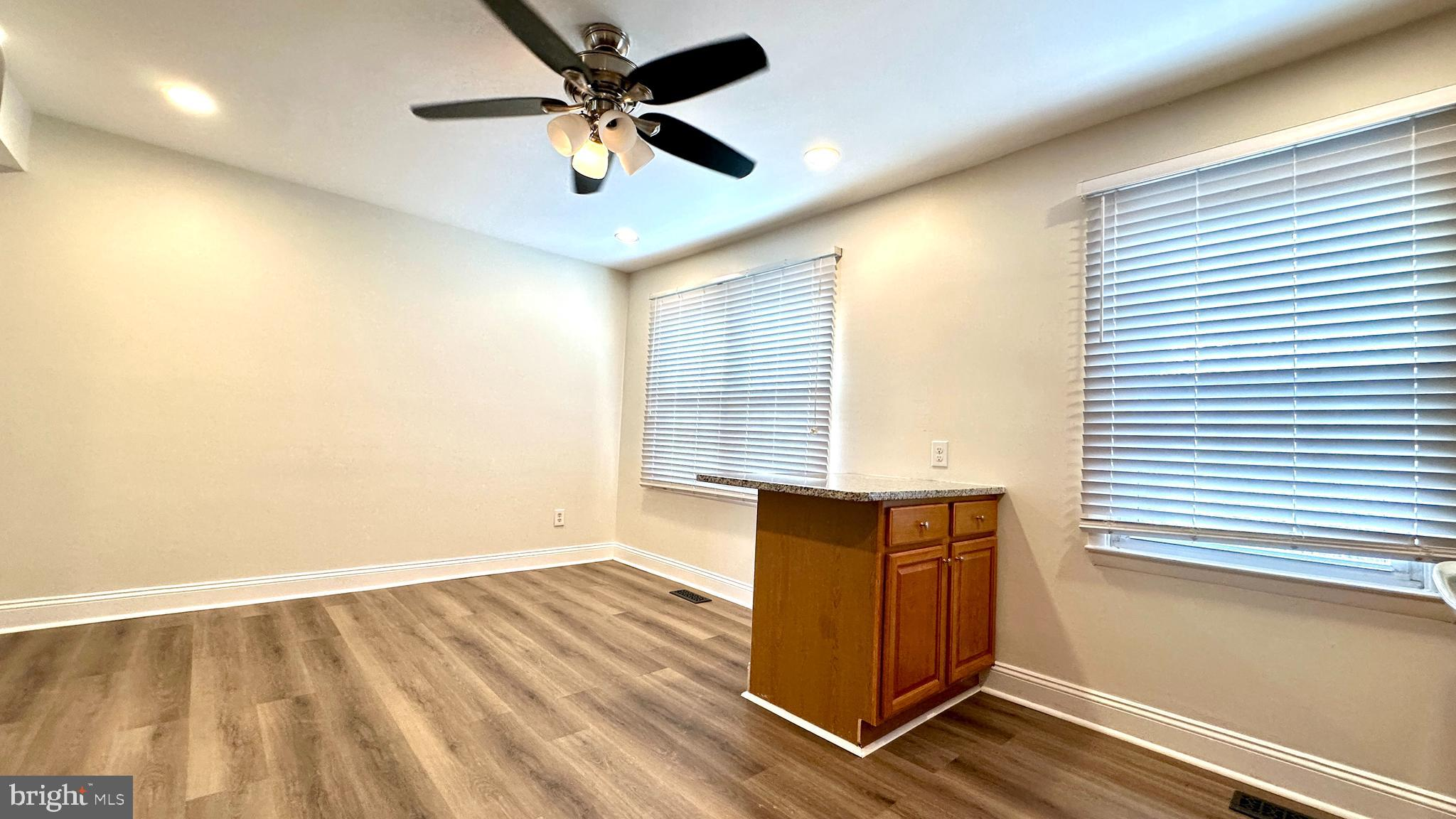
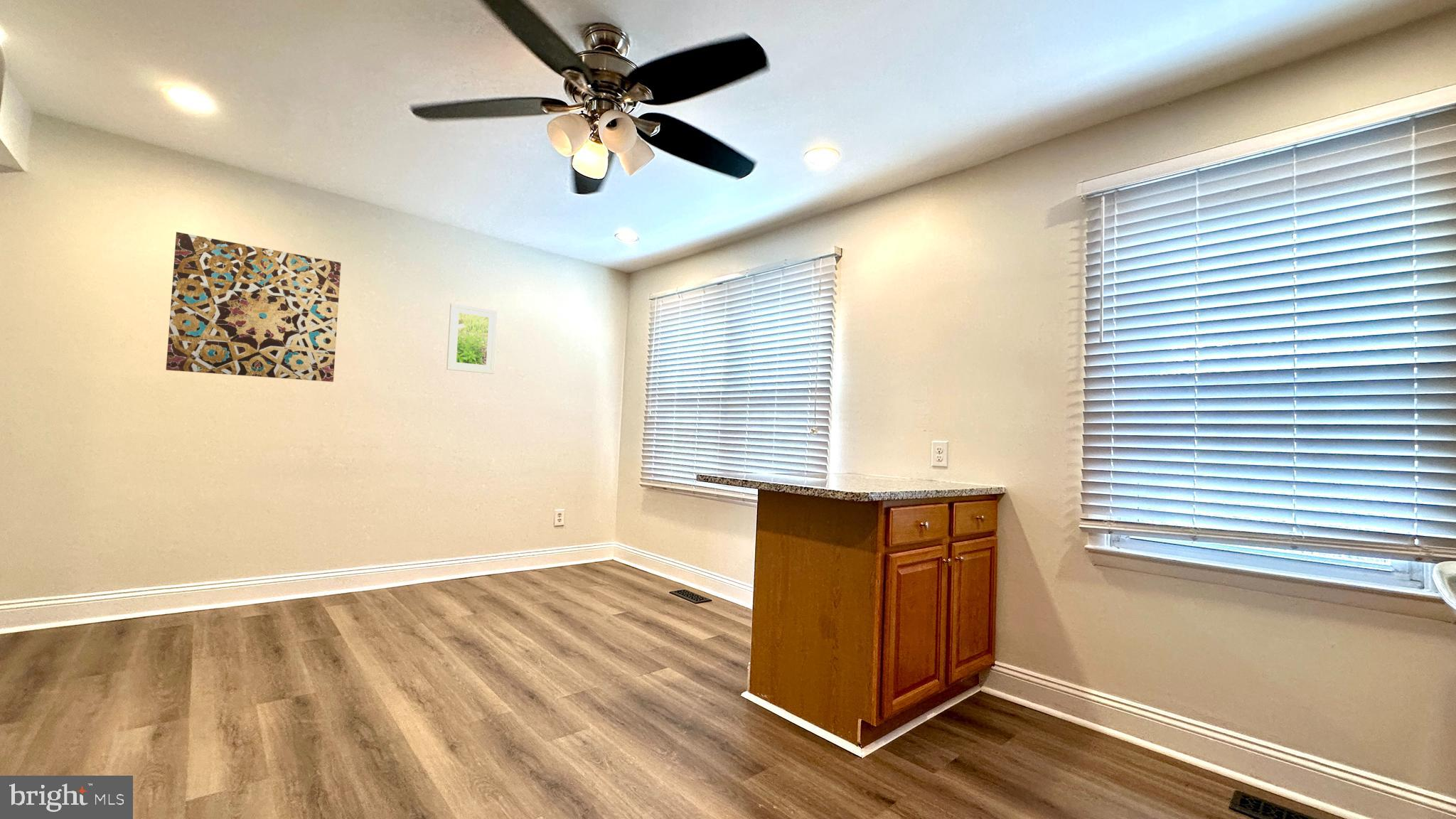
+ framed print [446,303,498,375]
+ wall art [165,231,342,382]
